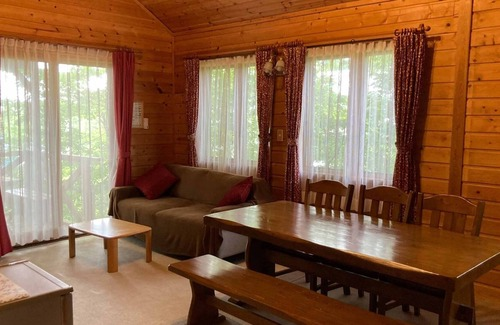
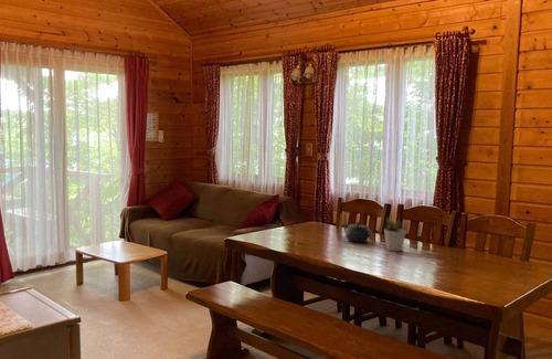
+ teapot [341,221,373,243]
+ potted plant [382,215,407,252]
